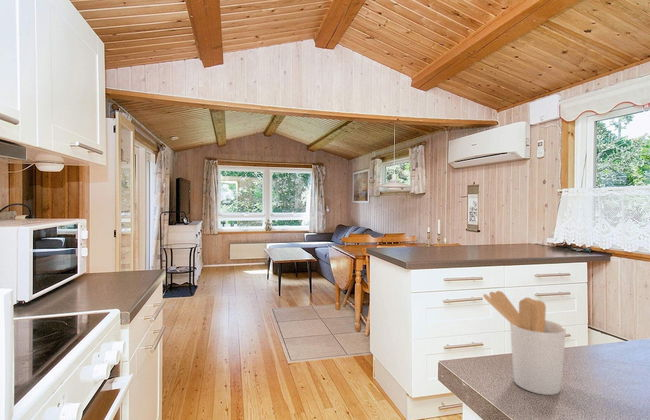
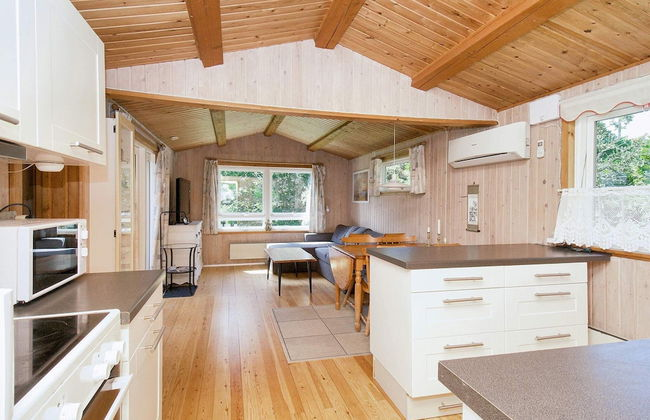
- utensil holder [482,290,567,396]
